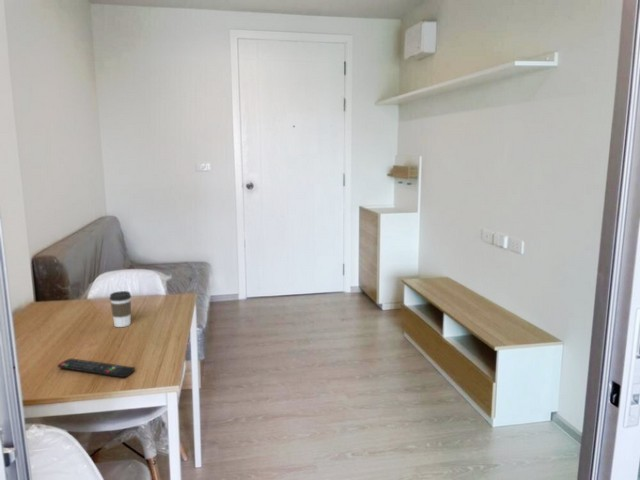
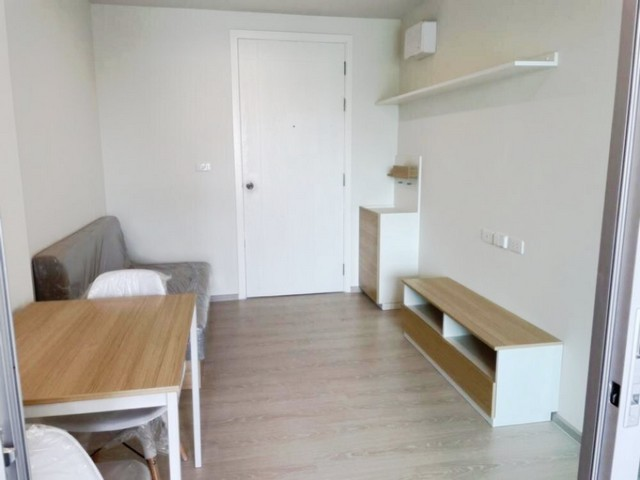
- coffee cup [109,290,132,328]
- remote control [56,358,136,378]
